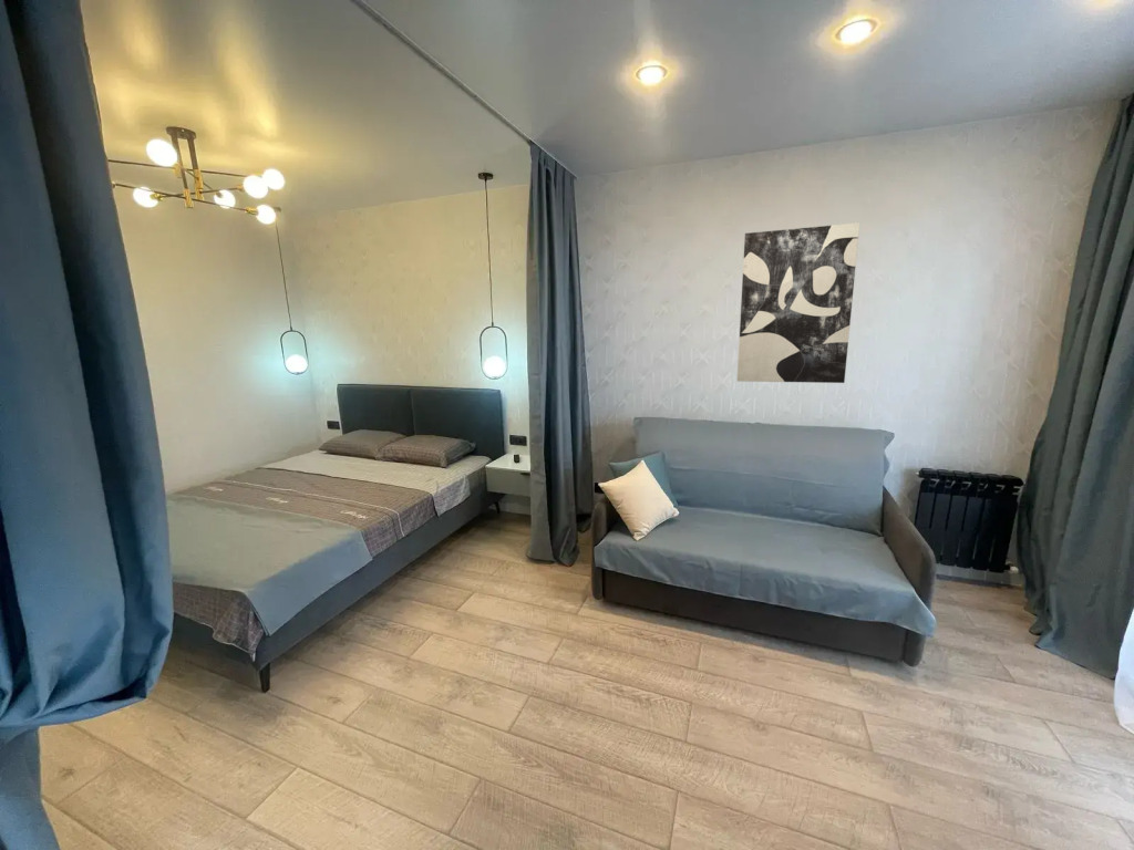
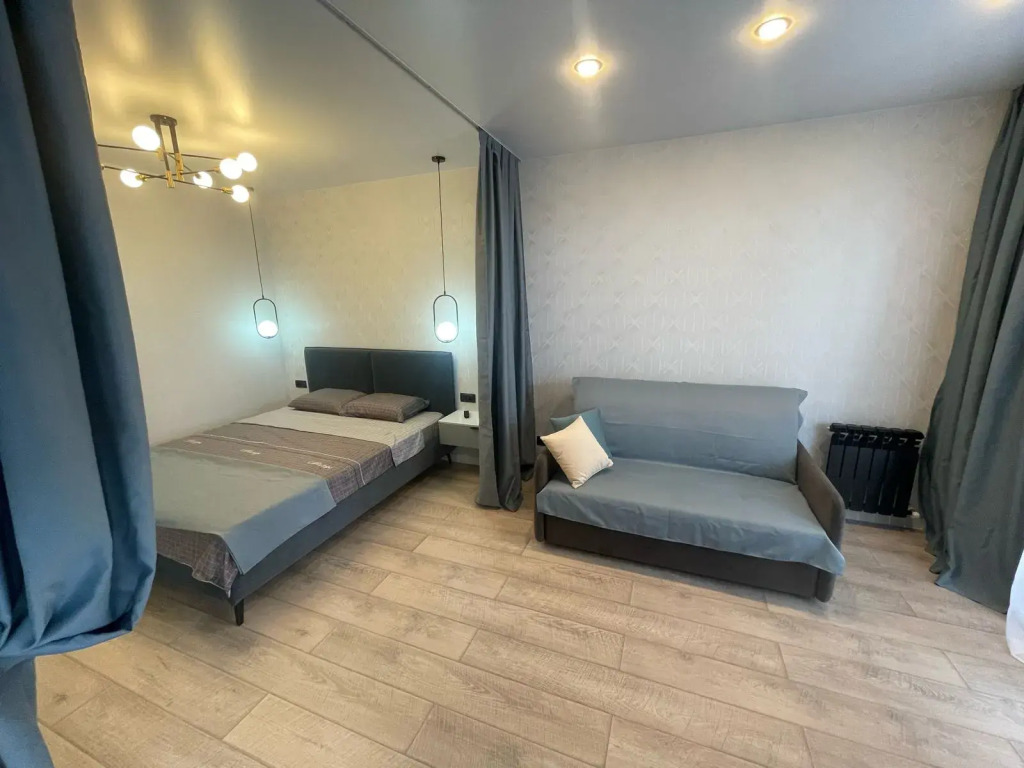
- wall art [736,221,860,384]
